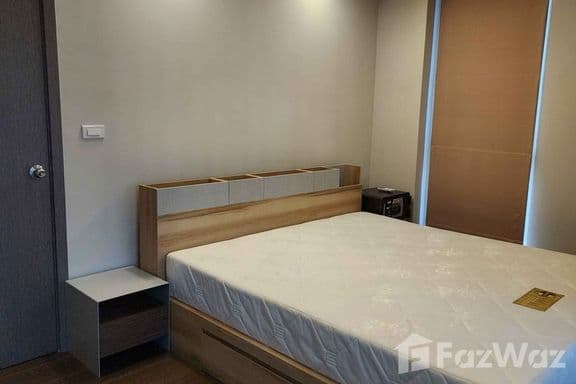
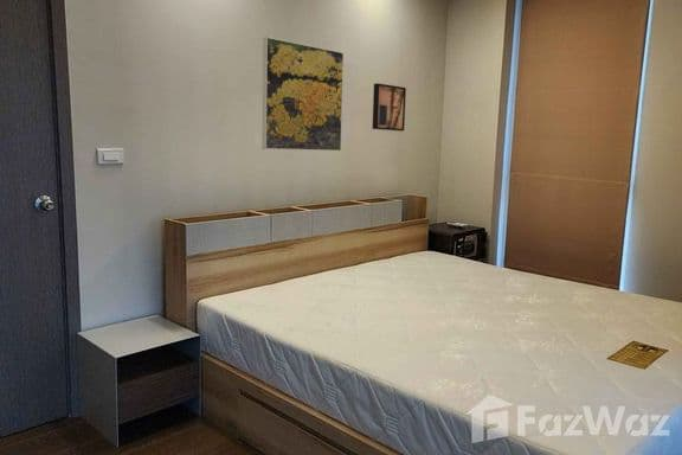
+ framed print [262,36,345,152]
+ wall art [372,82,407,132]
